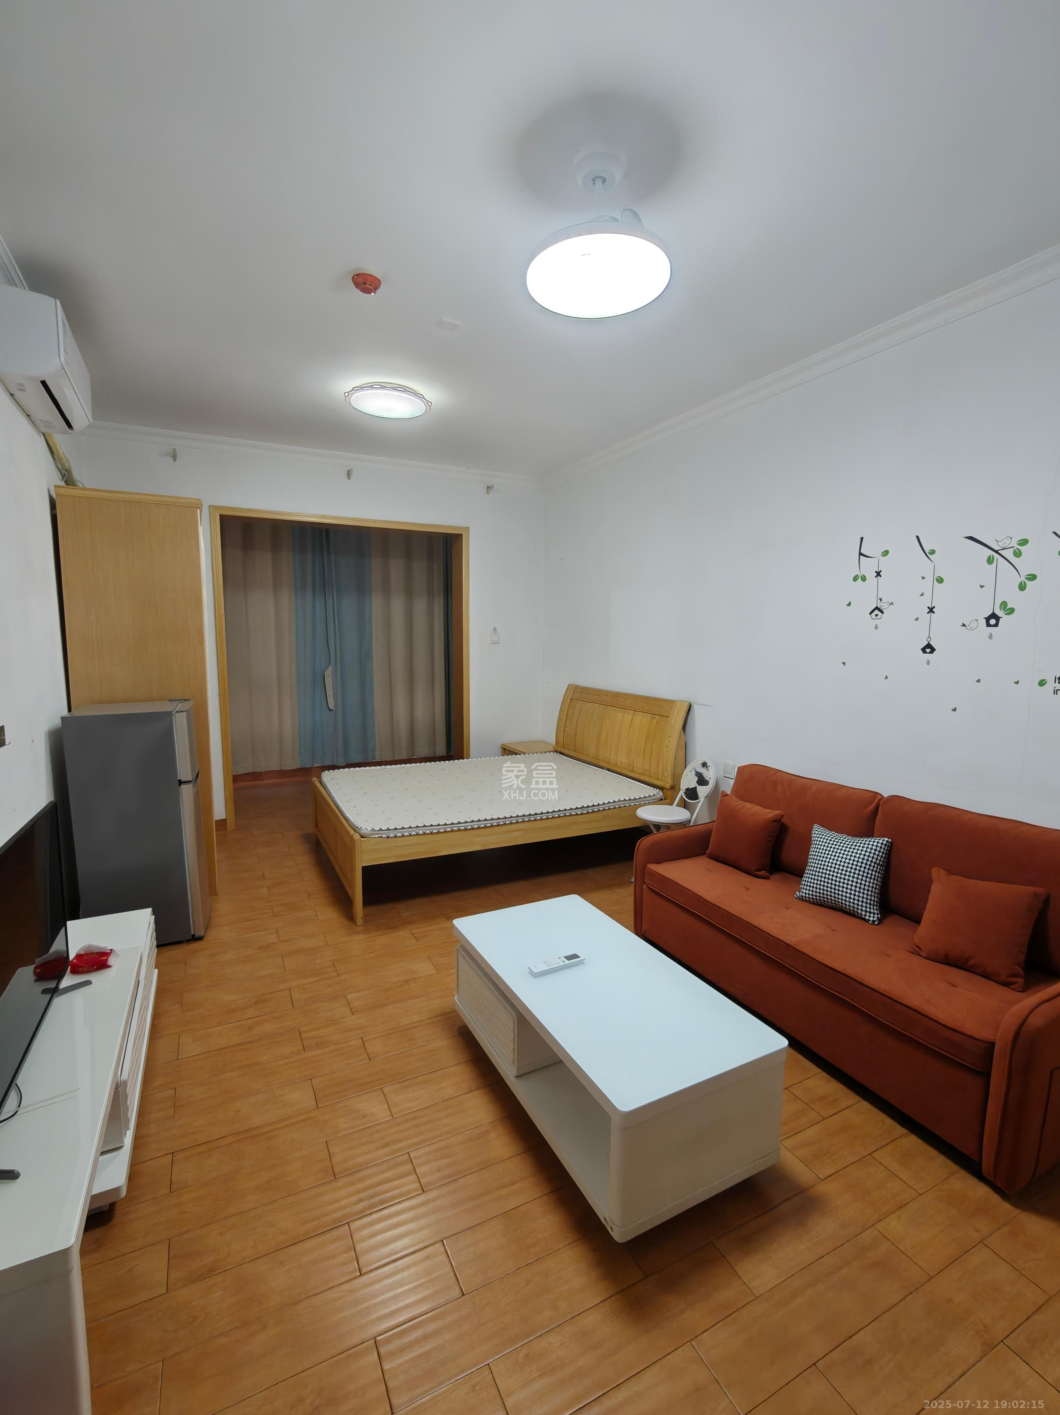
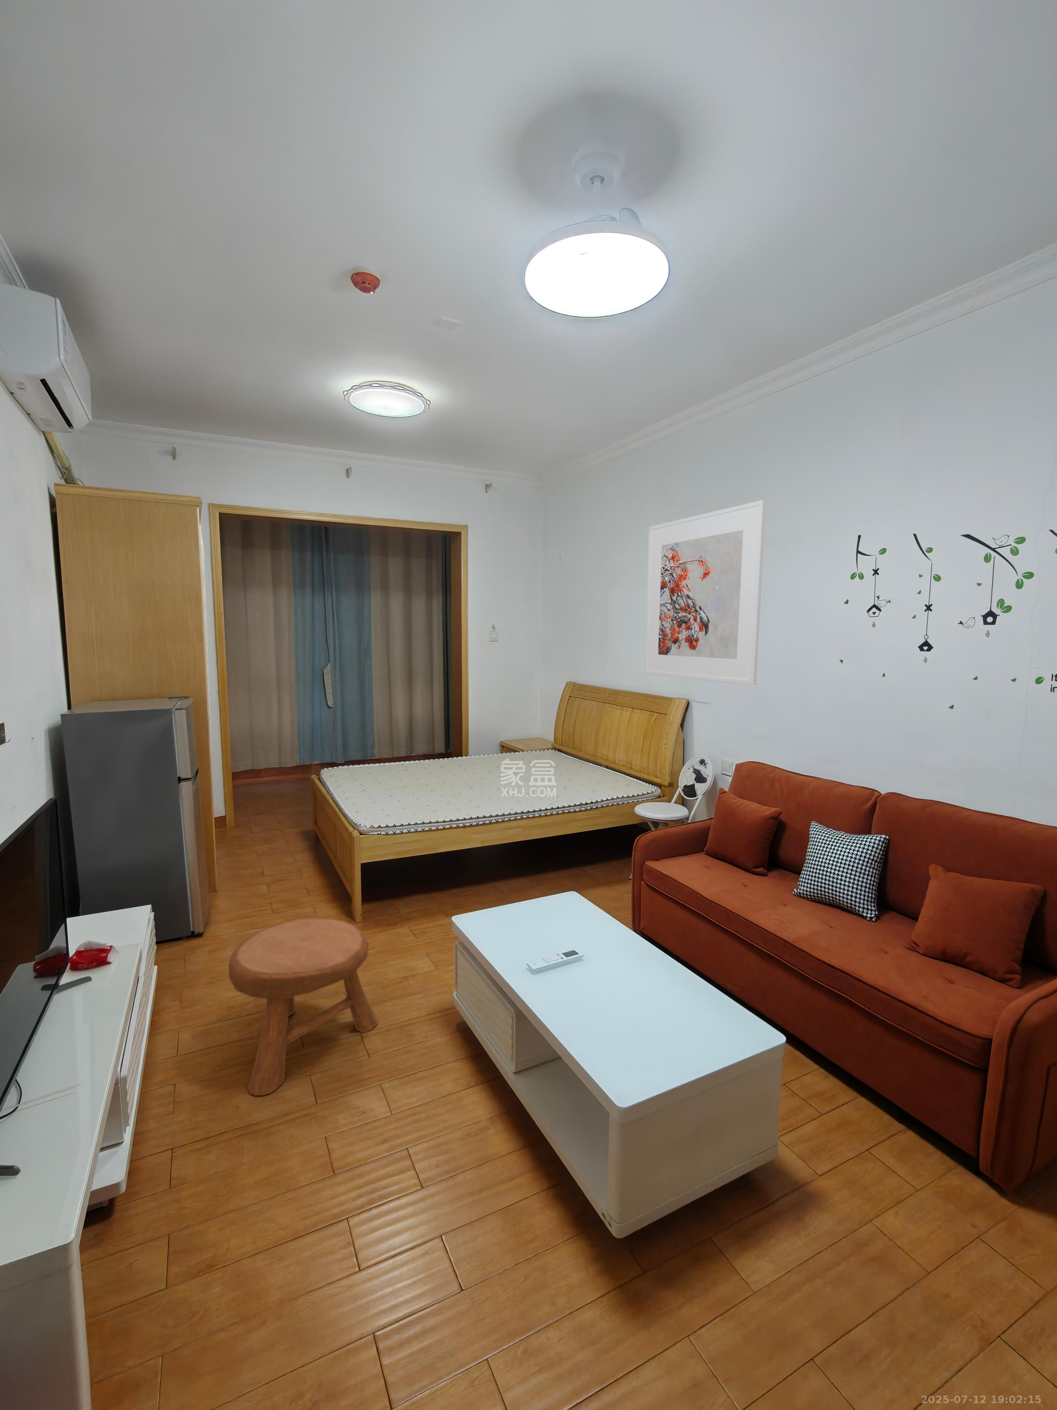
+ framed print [644,500,766,685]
+ stool [228,917,379,1096]
